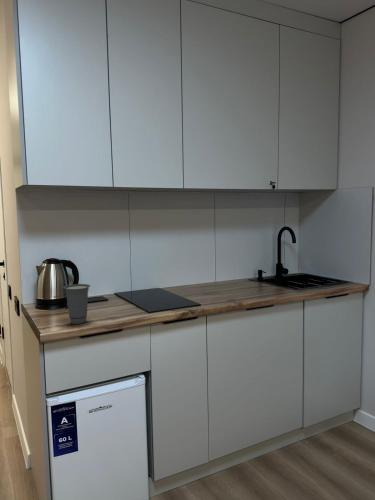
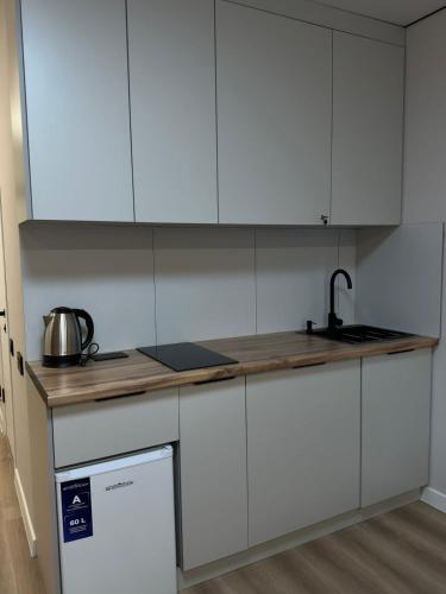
- cup [62,283,91,325]
